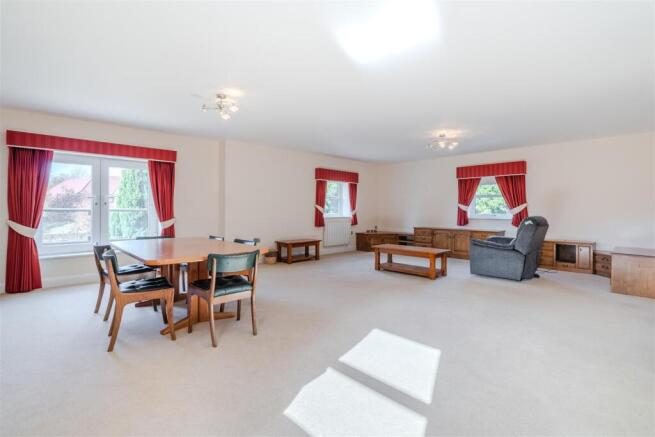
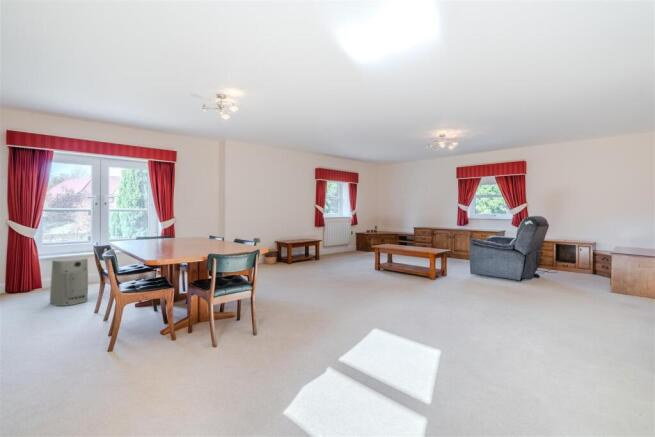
+ fan [49,257,89,307]
